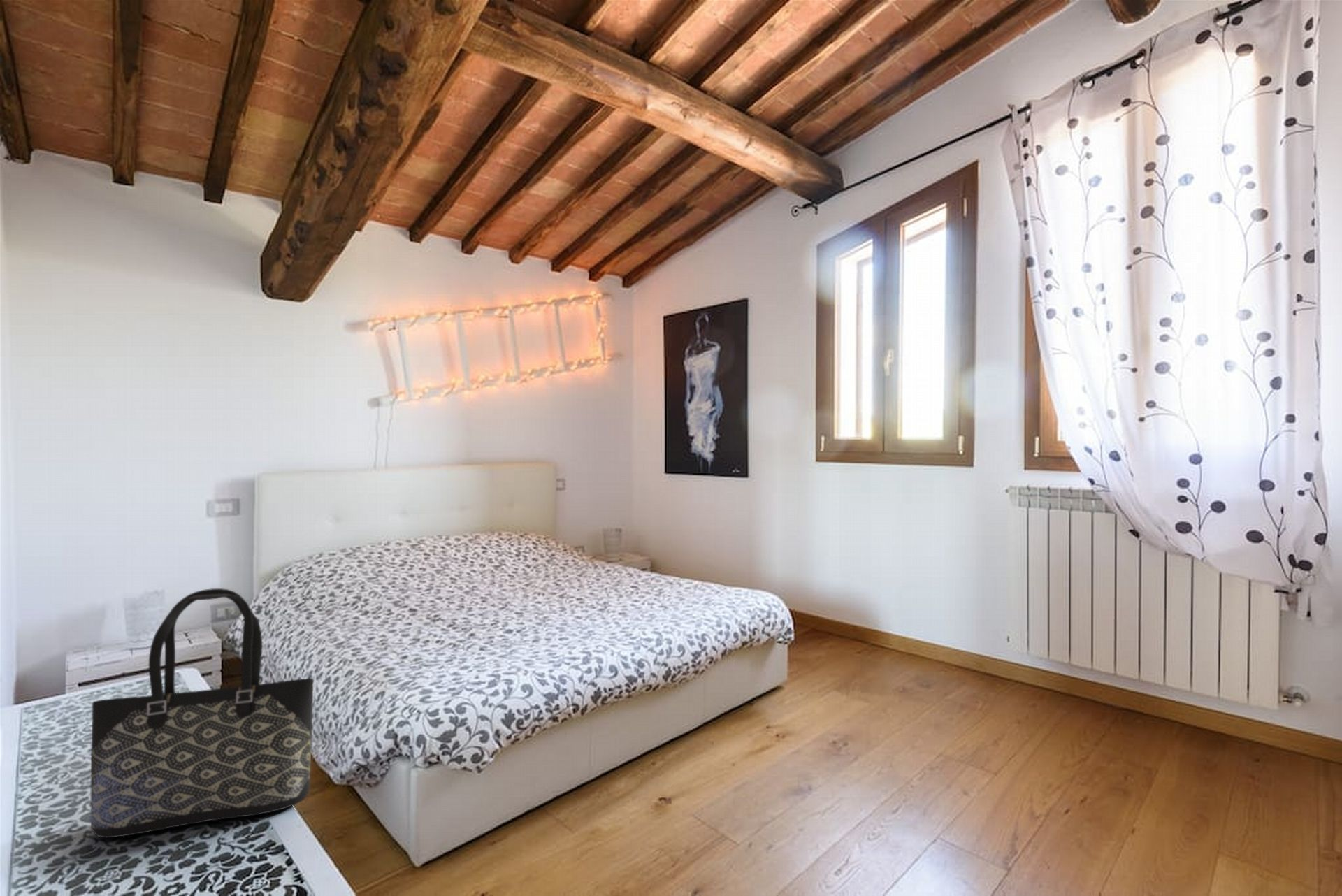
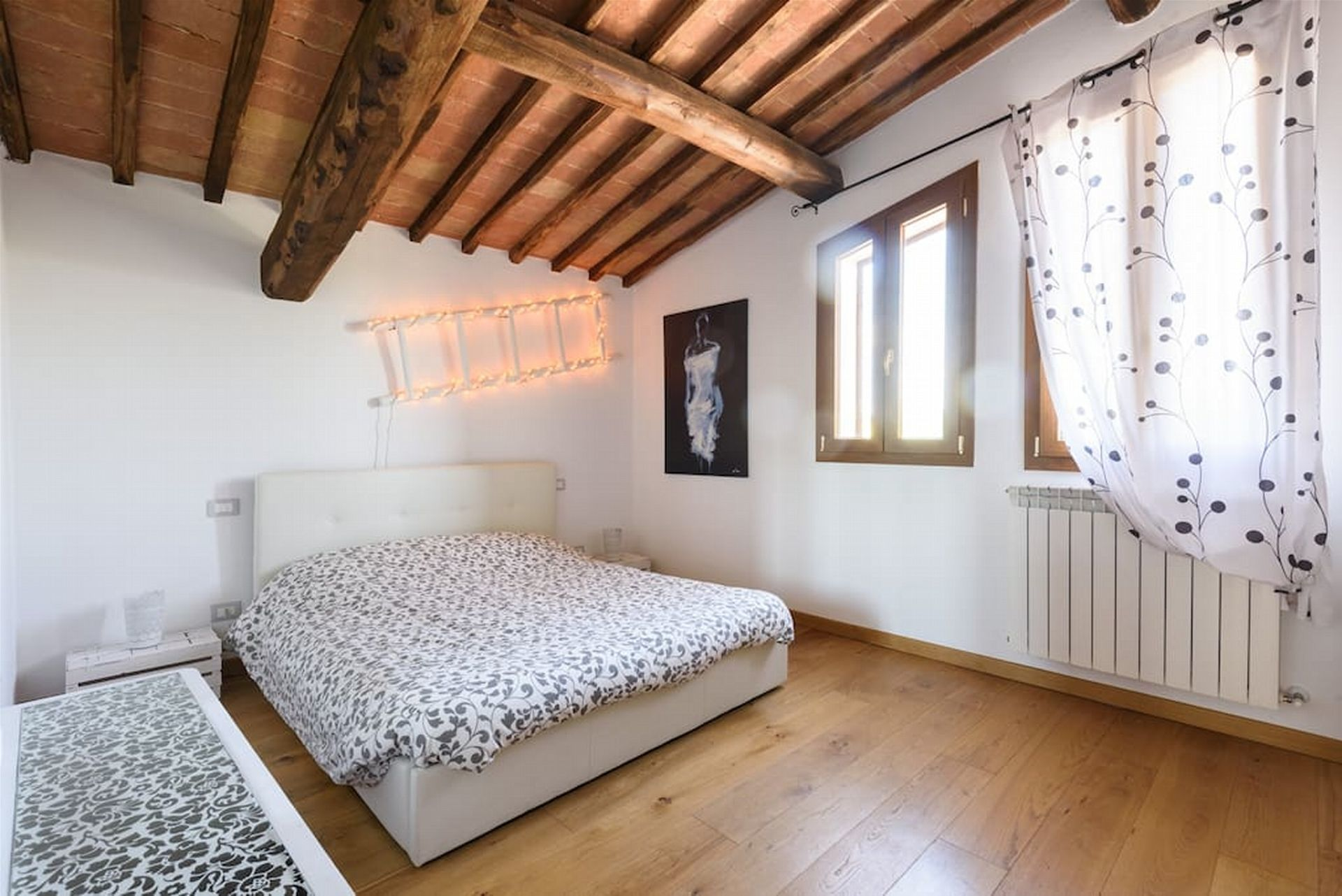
- tote bag [90,588,314,839]
